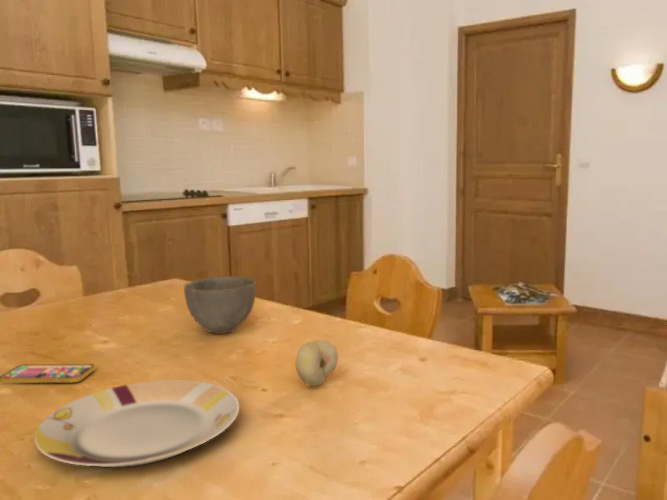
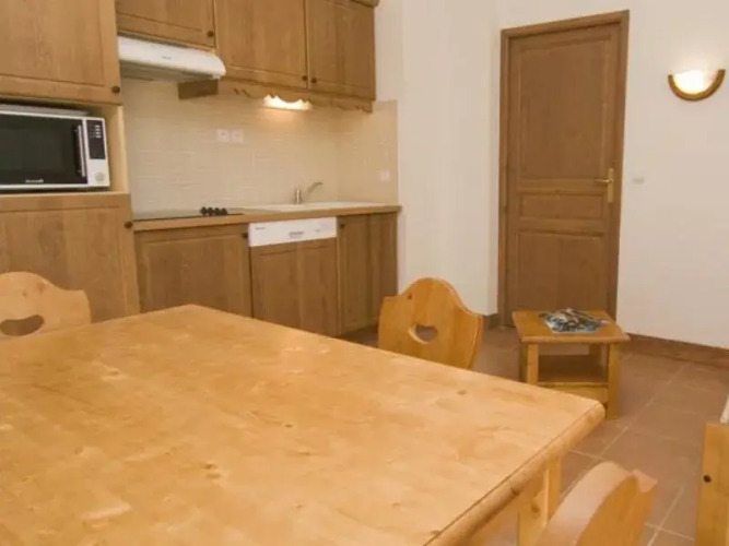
- bowl [183,275,257,335]
- fruit [295,339,339,387]
- smartphone [0,363,96,384]
- plate [33,379,240,468]
